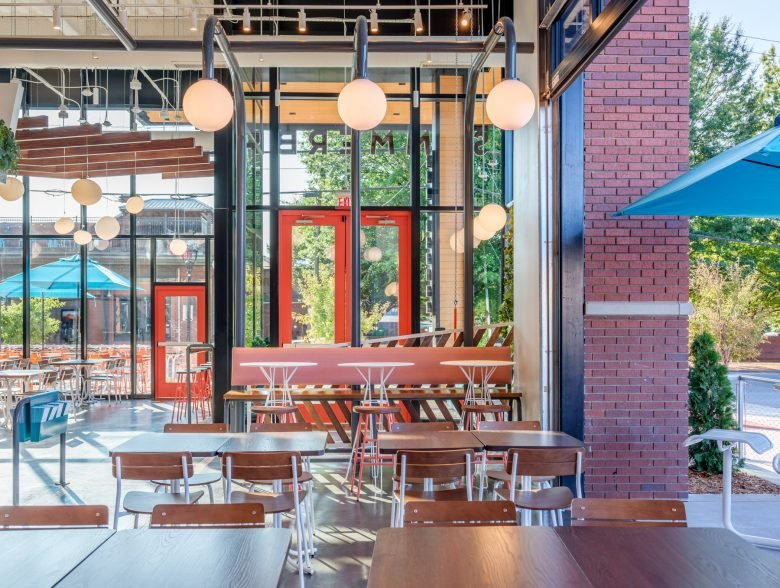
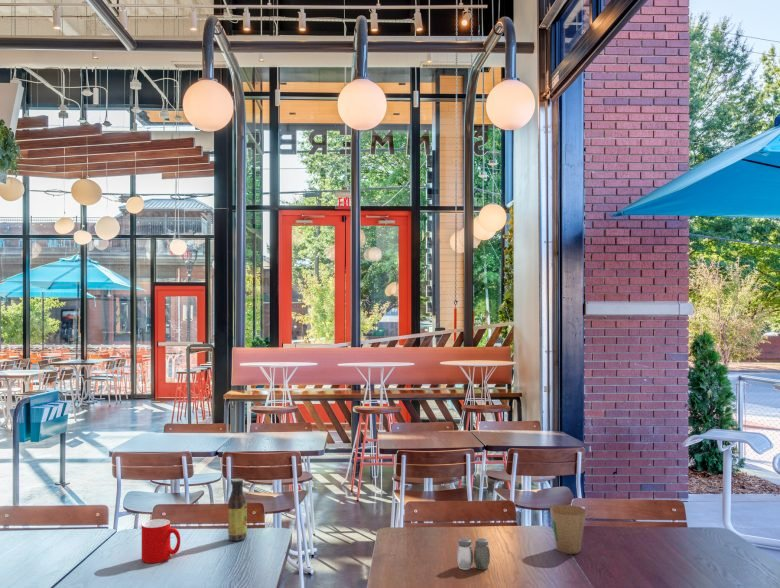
+ salt and pepper shaker [456,537,491,571]
+ paper cup [549,504,587,555]
+ cup [141,518,181,564]
+ sauce bottle [227,478,248,542]
